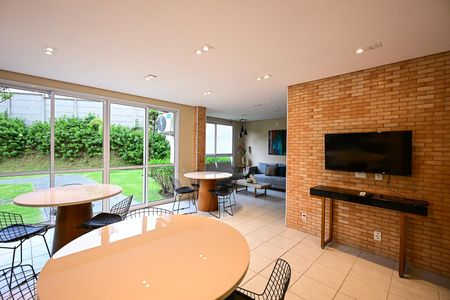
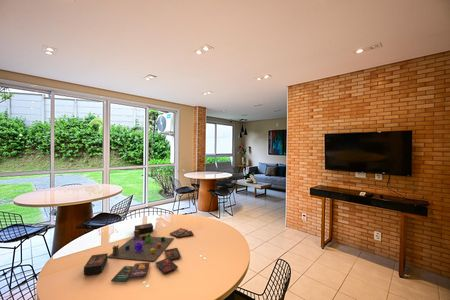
+ board game [83,222,194,283]
